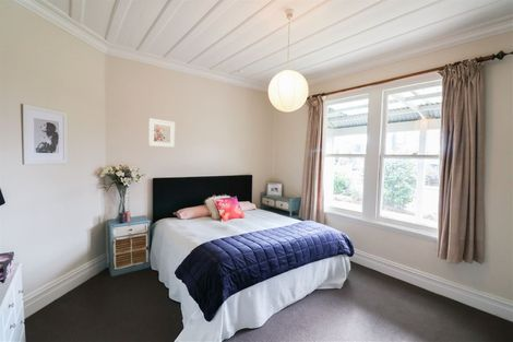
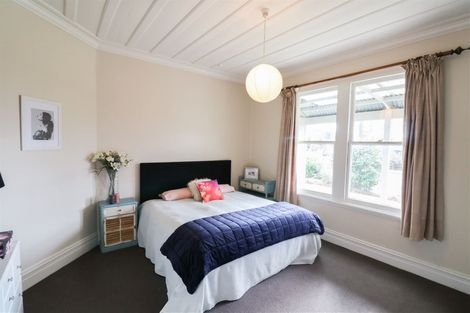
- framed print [147,117,176,149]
